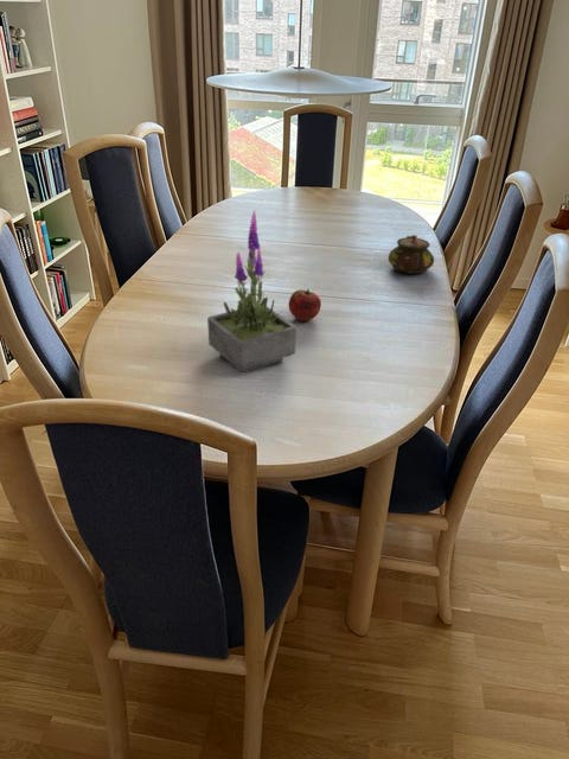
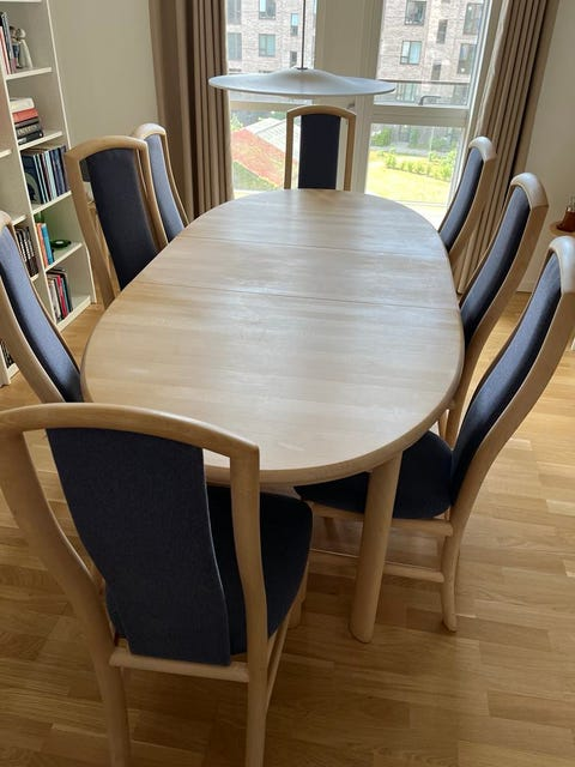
- teapot [388,234,435,275]
- potted plant [206,209,298,374]
- fruit [287,288,322,321]
